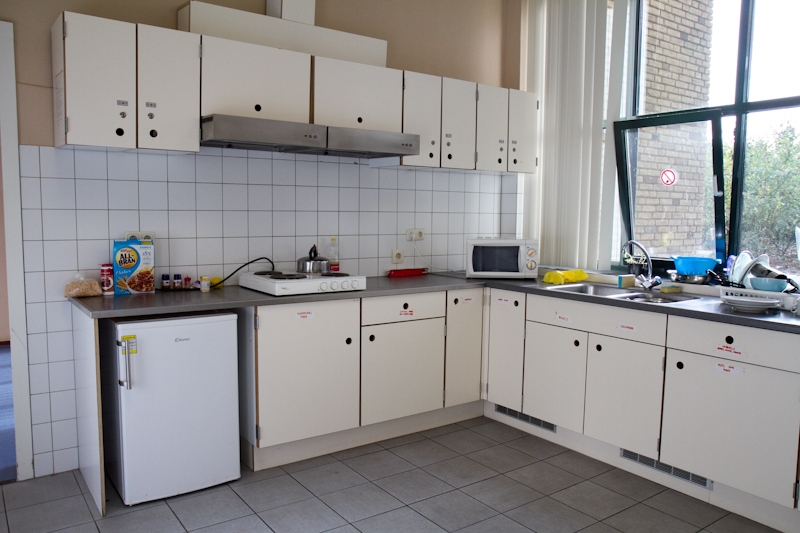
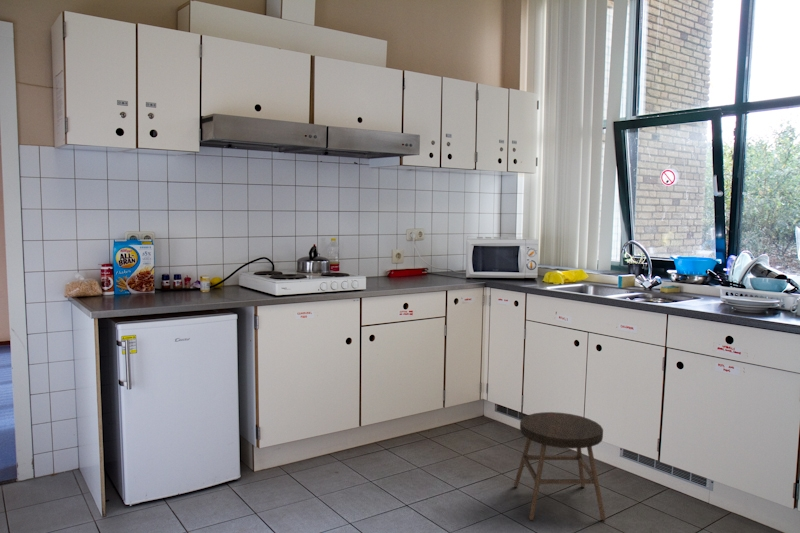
+ stool [513,411,607,521]
